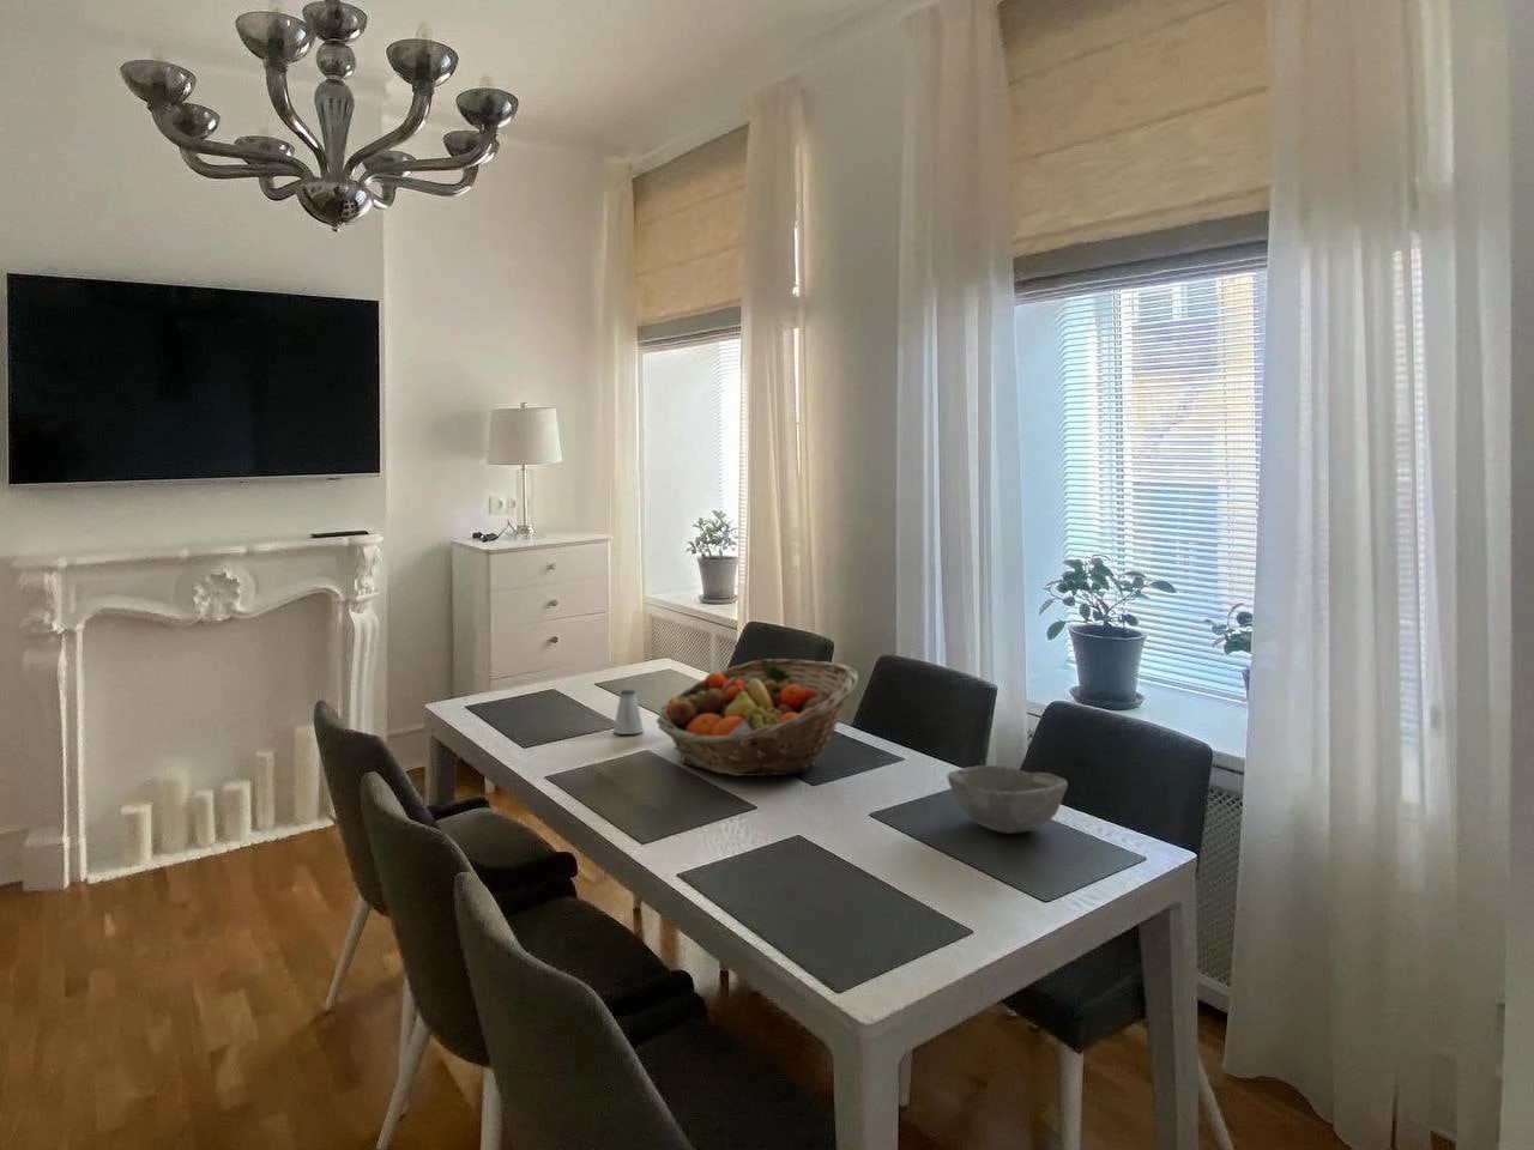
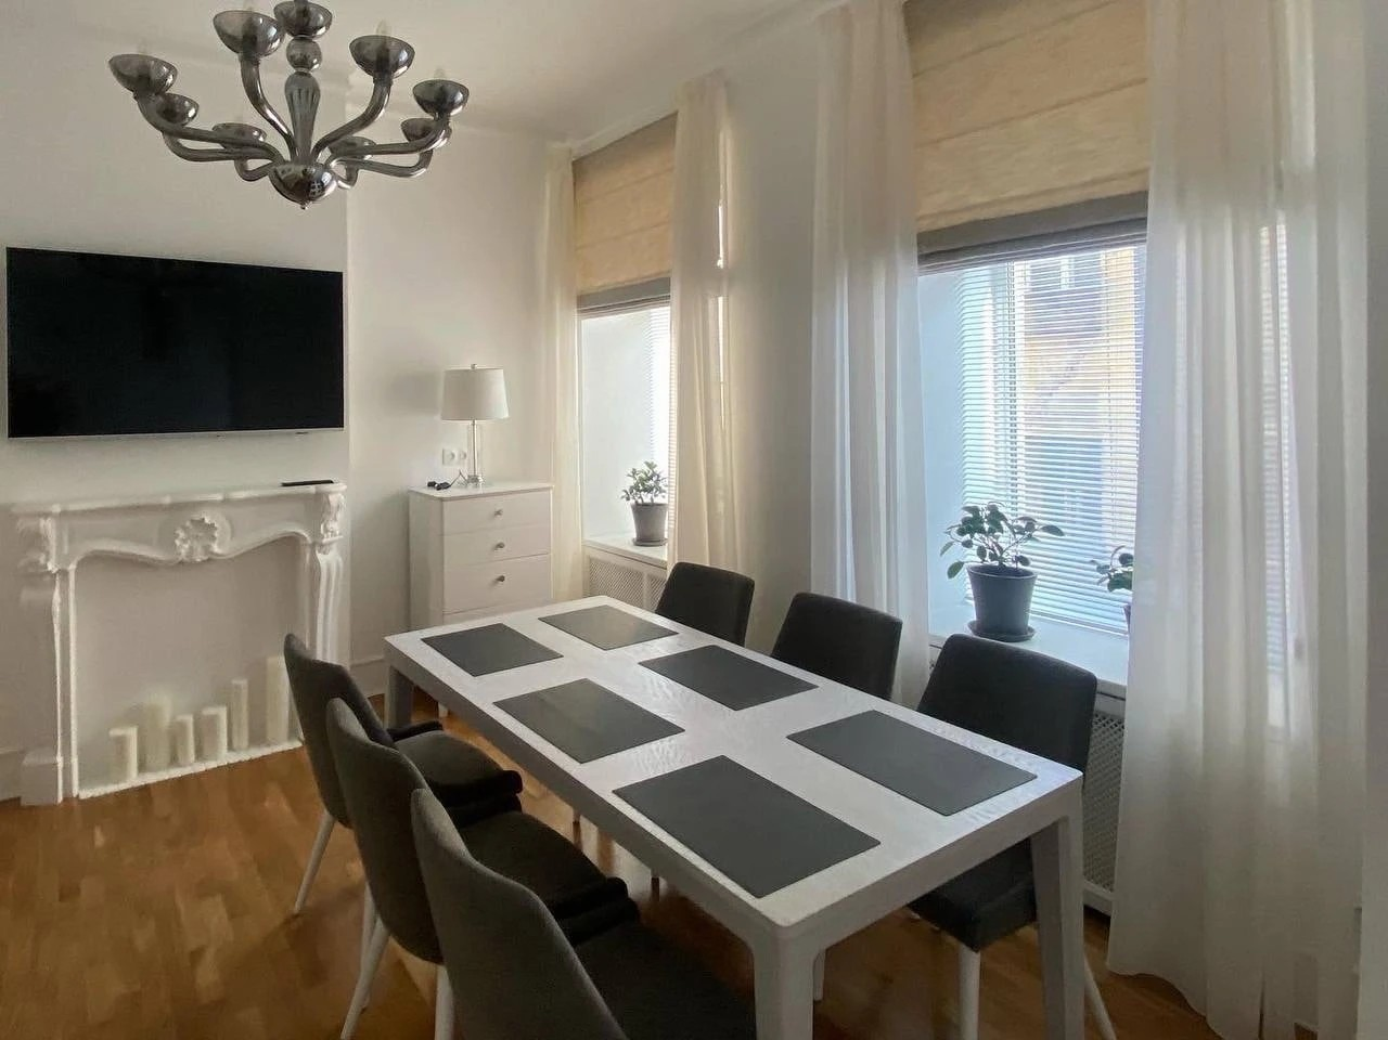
- saltshaker [612,689,645,736]
- fruit basket [656,657,859,778]
- bowl [947,765,1069,835]
